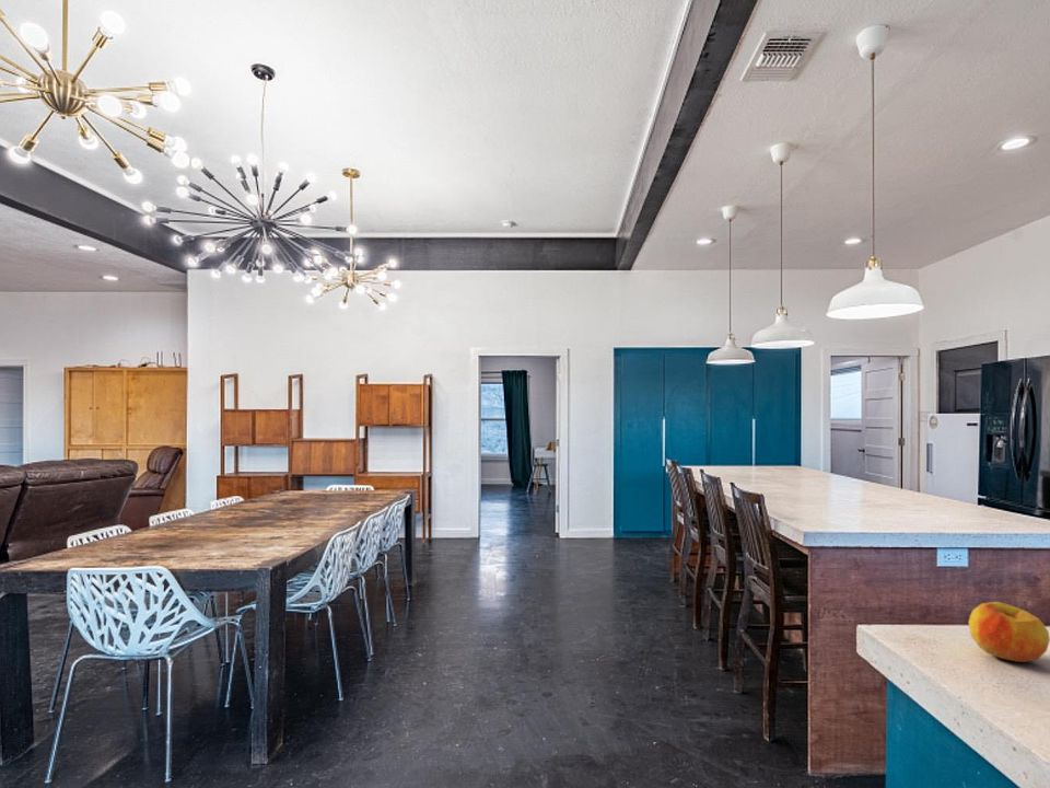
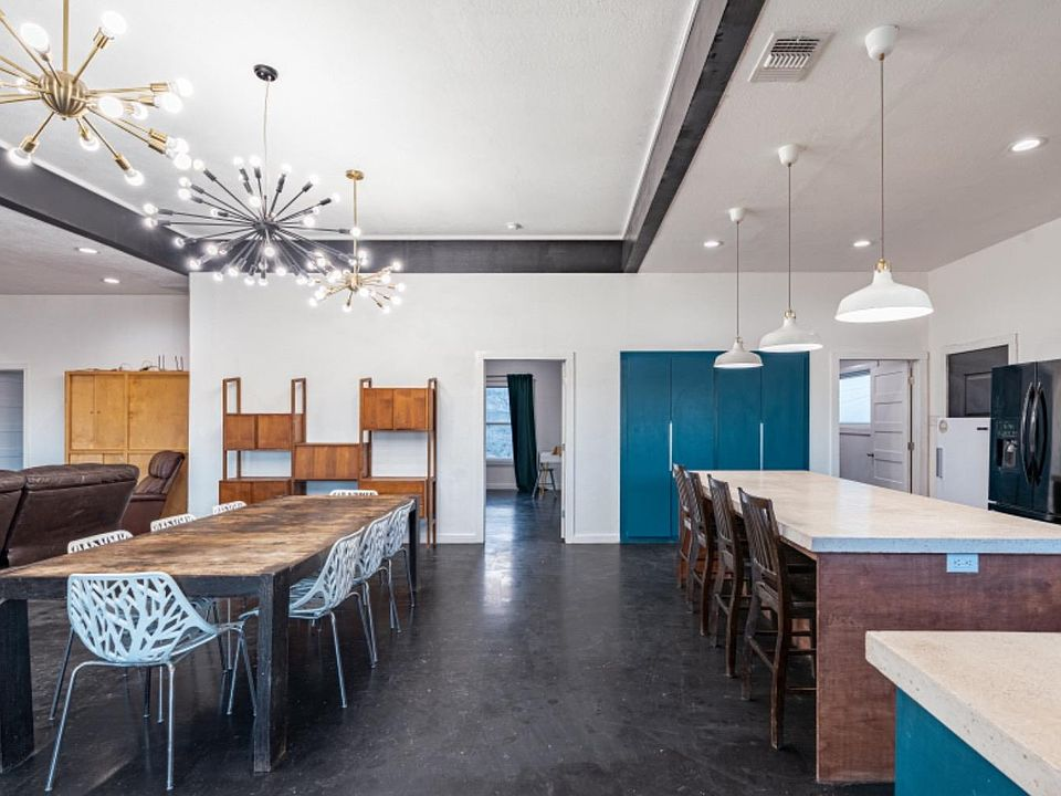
- apple [968,601,1050,663]
